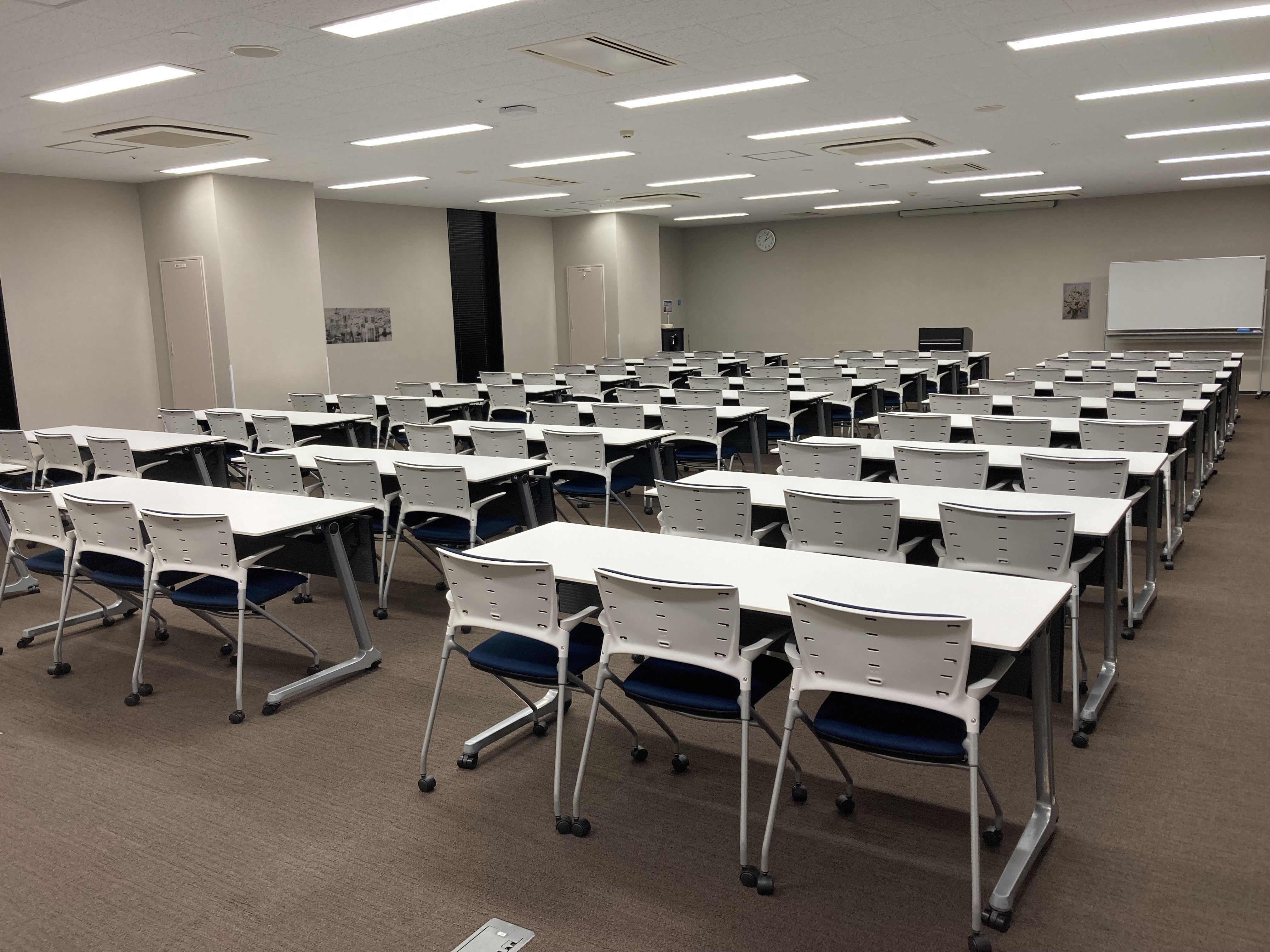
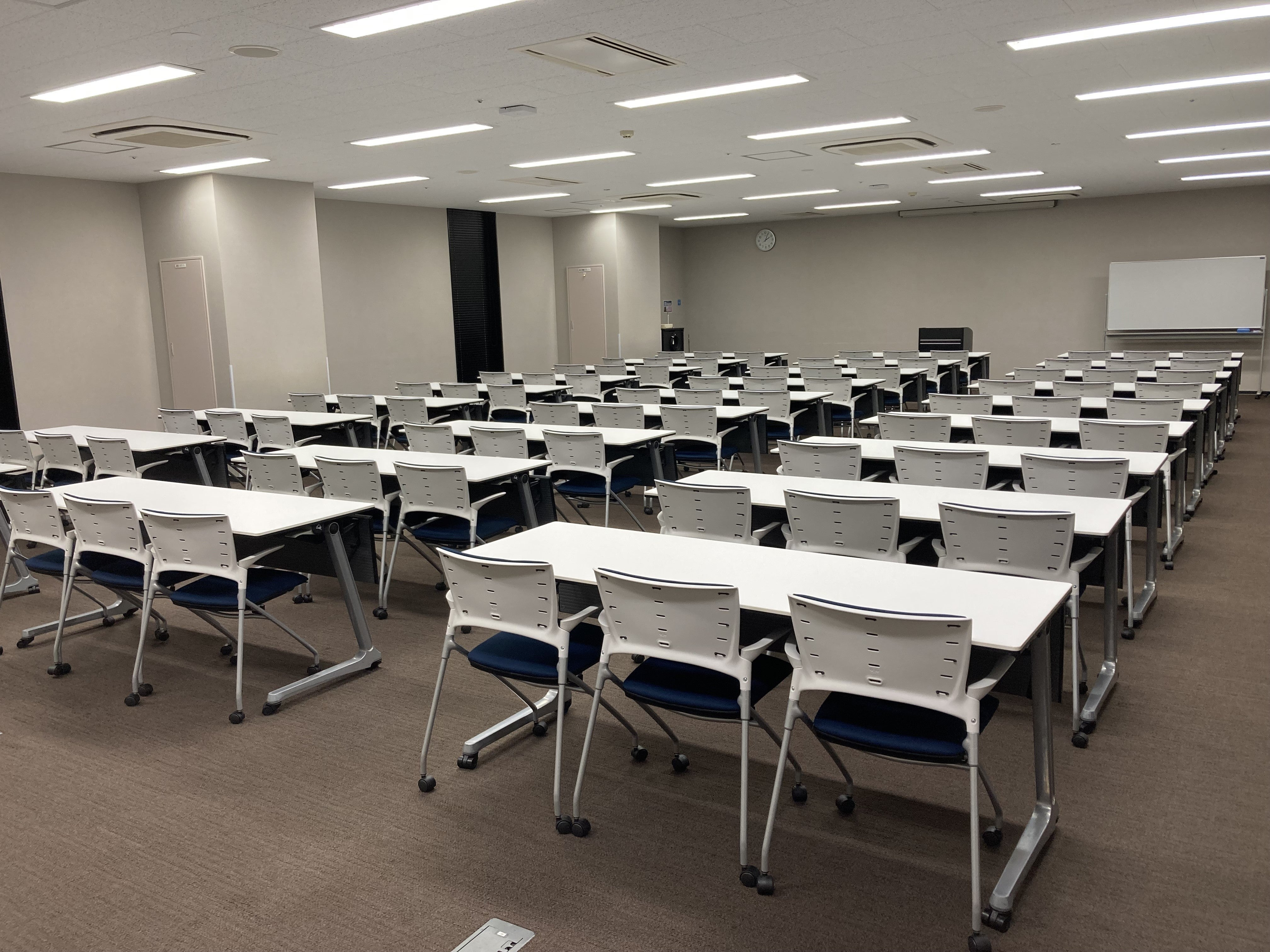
- wall art [323,307,392,344]
- wall art [1062,282,1091,320]
